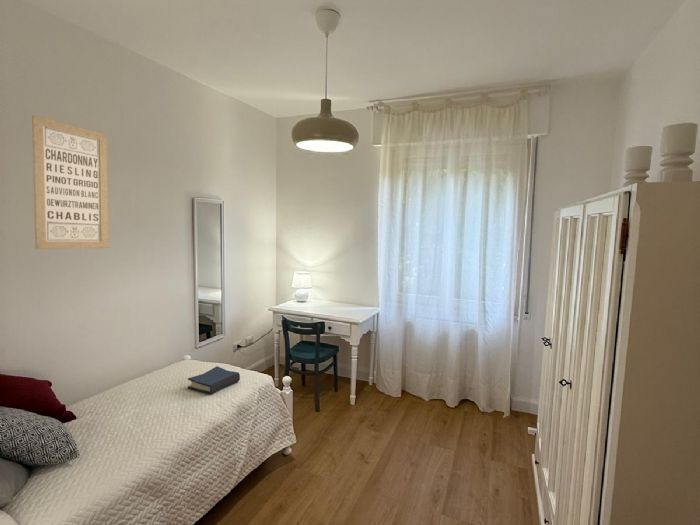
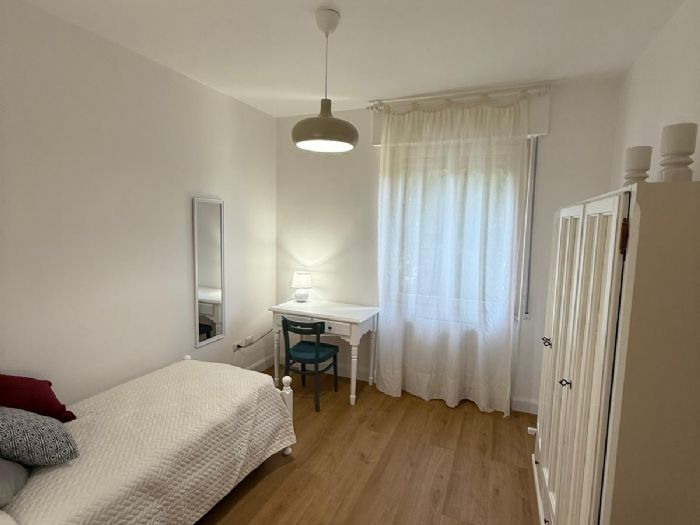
- hardback book [187,365,241,395]
- wall art [31,114,109,250]
